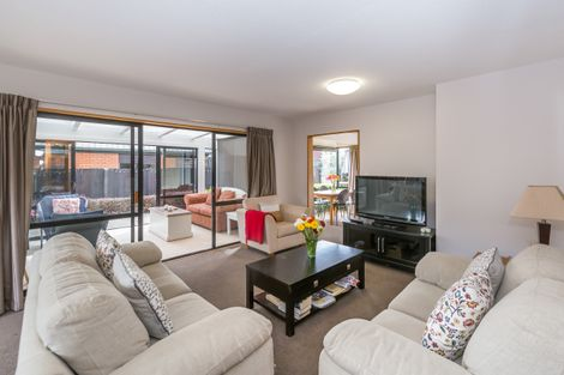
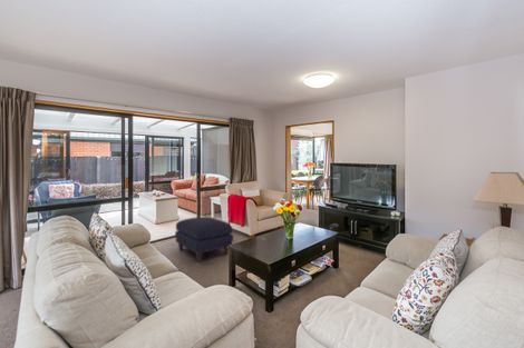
+ ottoman [174,216,234,262]
